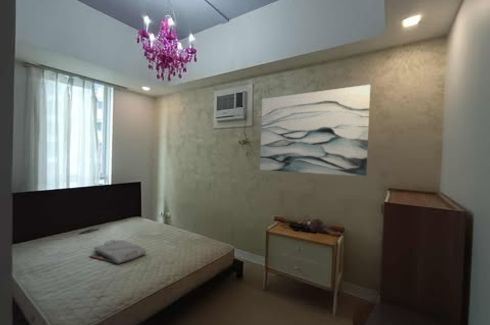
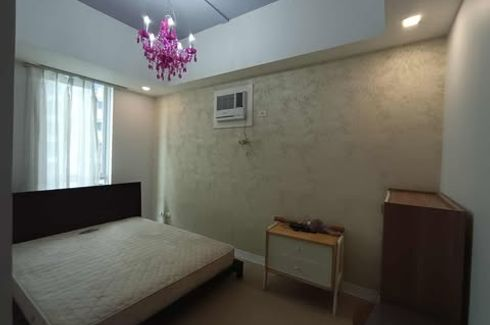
- wall art [259,84,371,178]
- serving tray [88,239,147,265]
